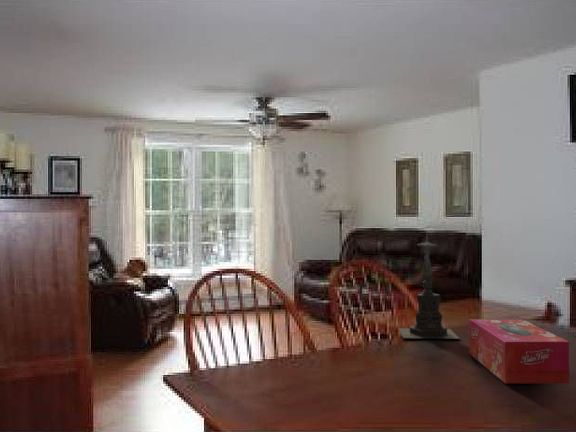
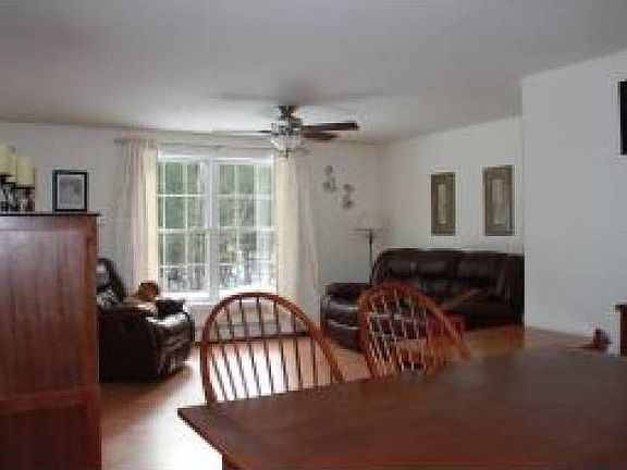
- tissue box [468,318,570,384]
- candle holder [397,234,461,340]
